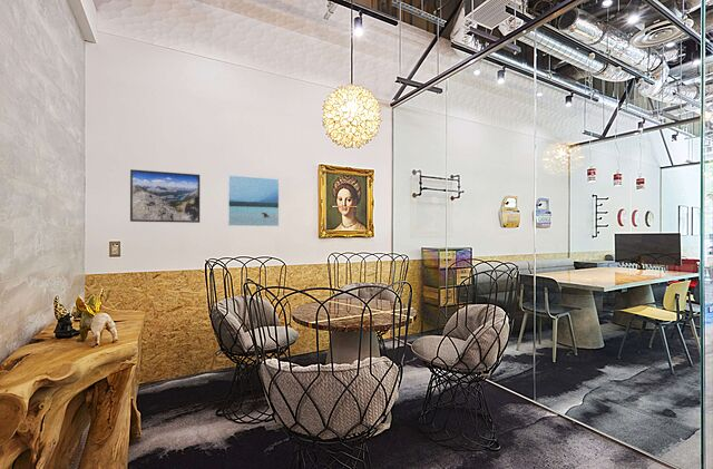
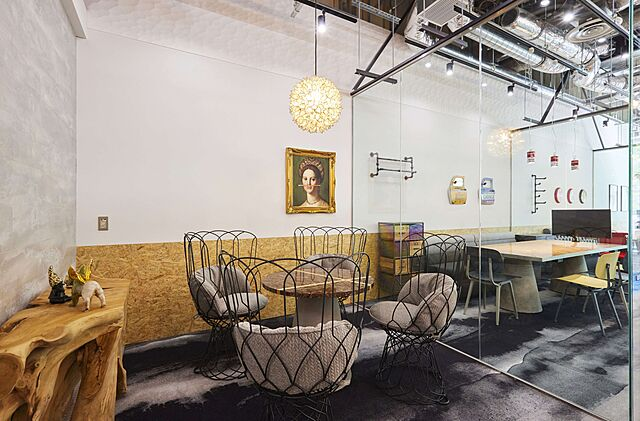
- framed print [129,168,201,224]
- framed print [227,174,280,227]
